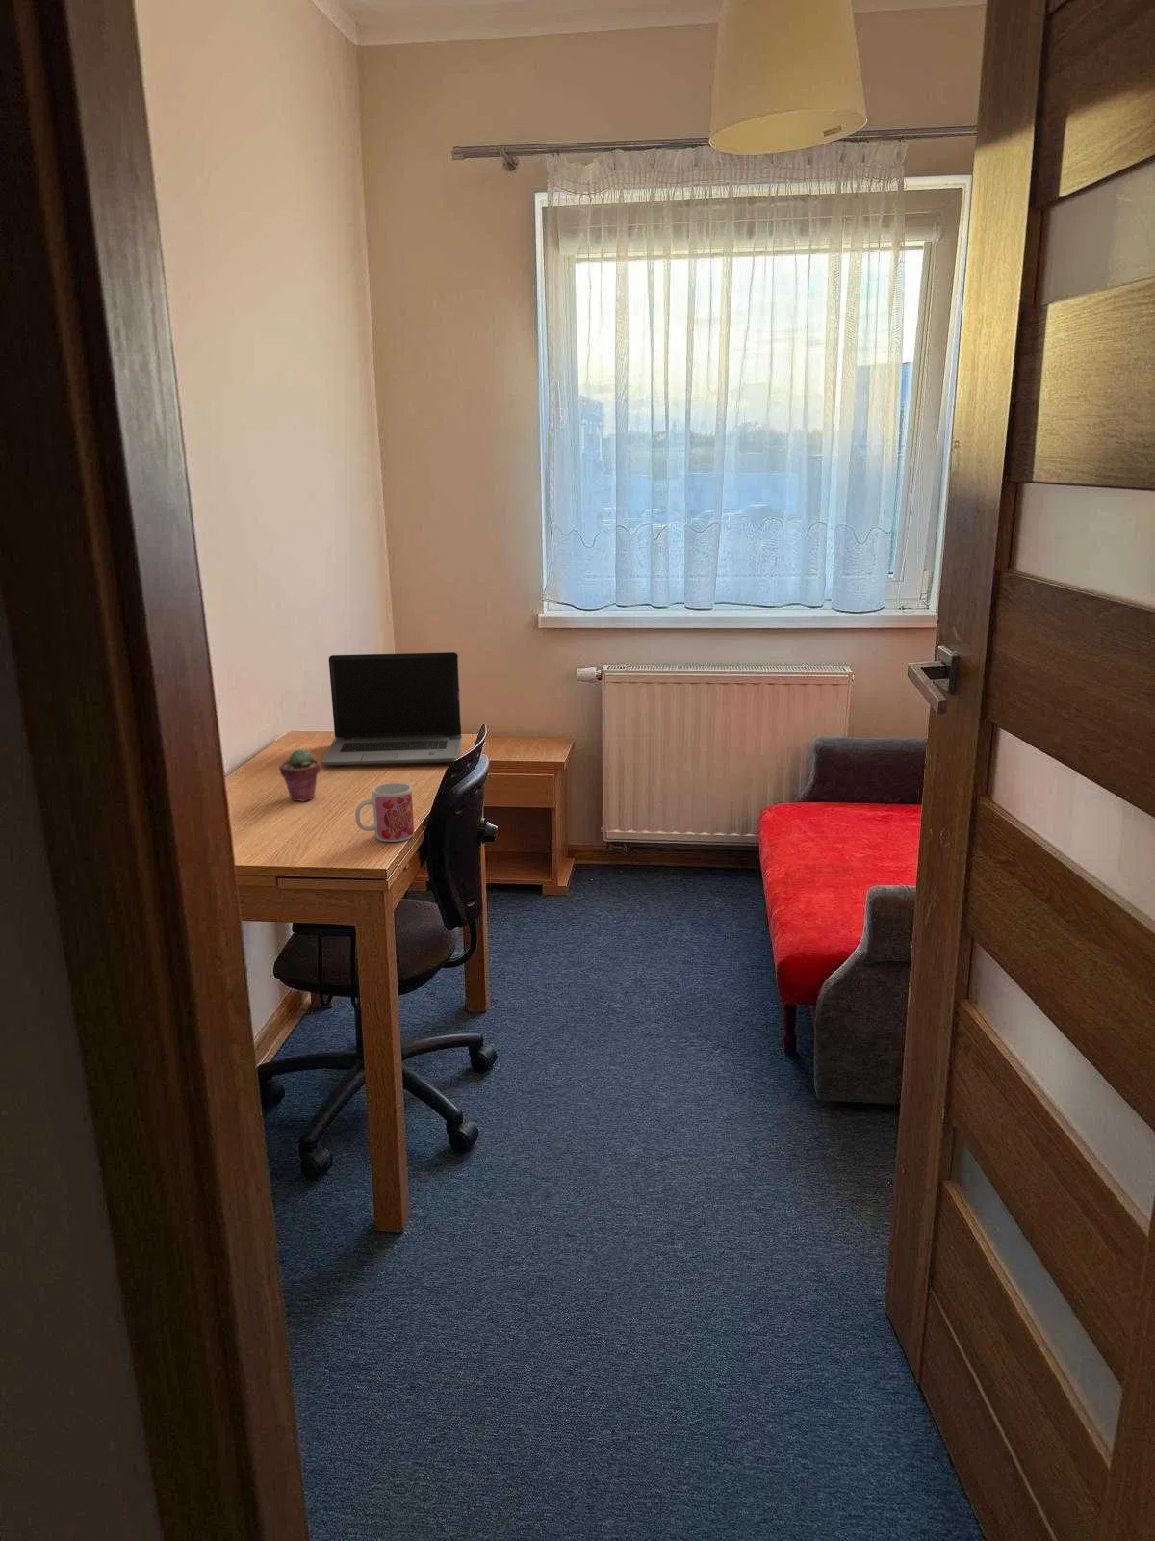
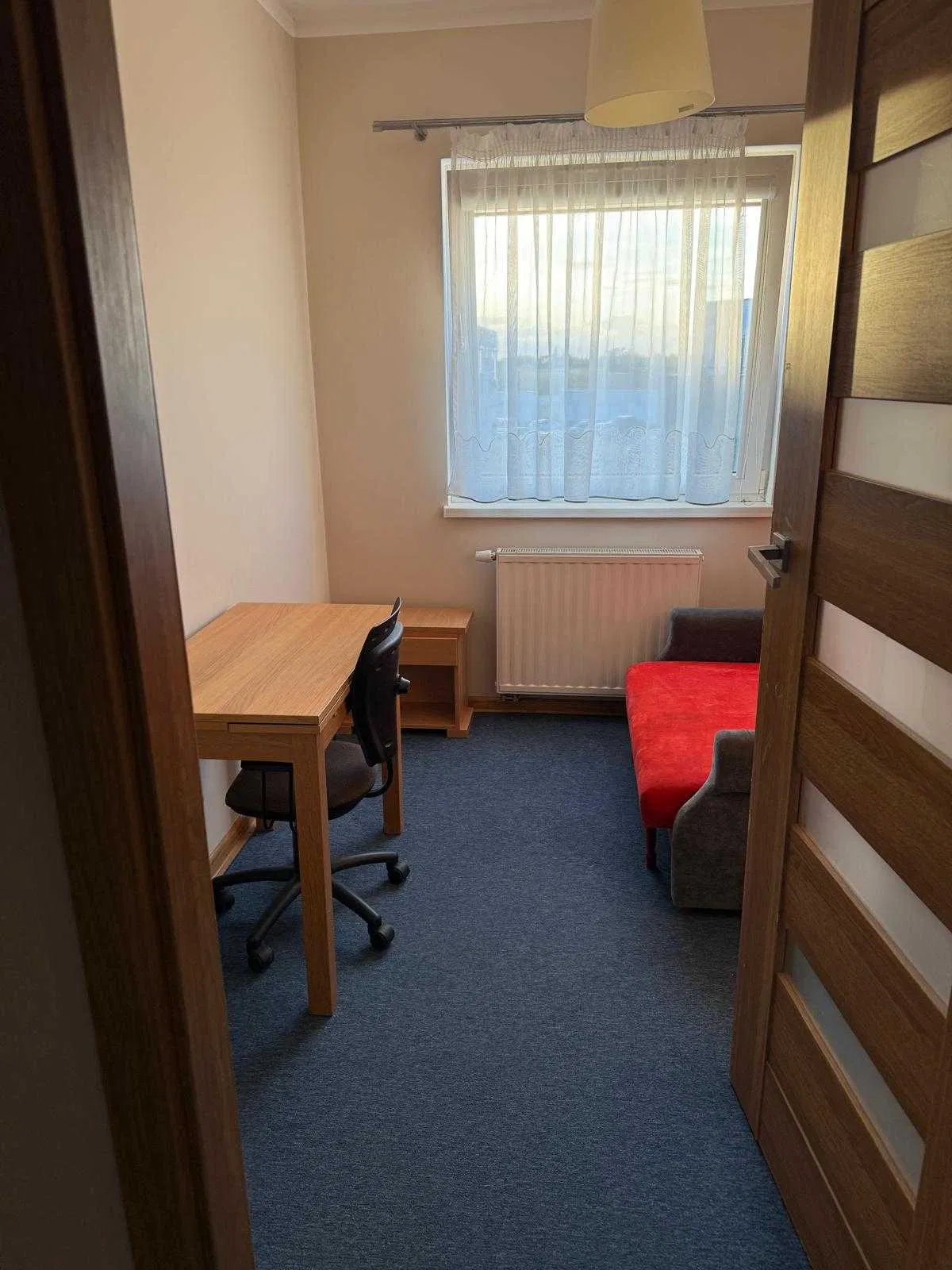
- mug [354,783,415,843]
- laptop computer [322,652,463,767]
- potted succulent [278,749,320,802]
